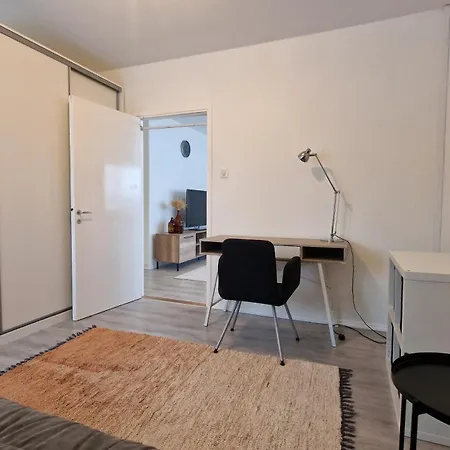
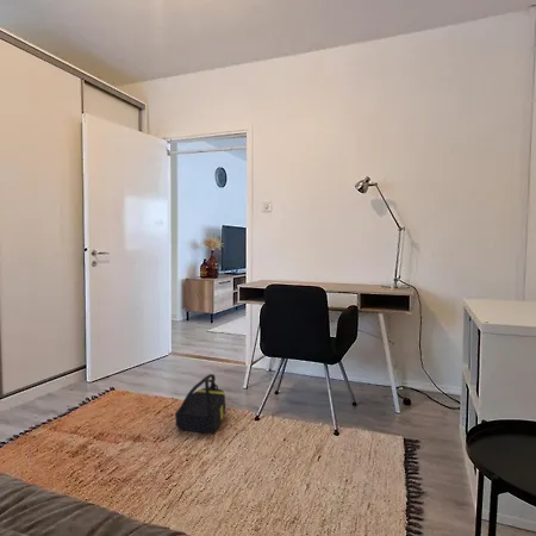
+ backpack [174,373,226,436]
